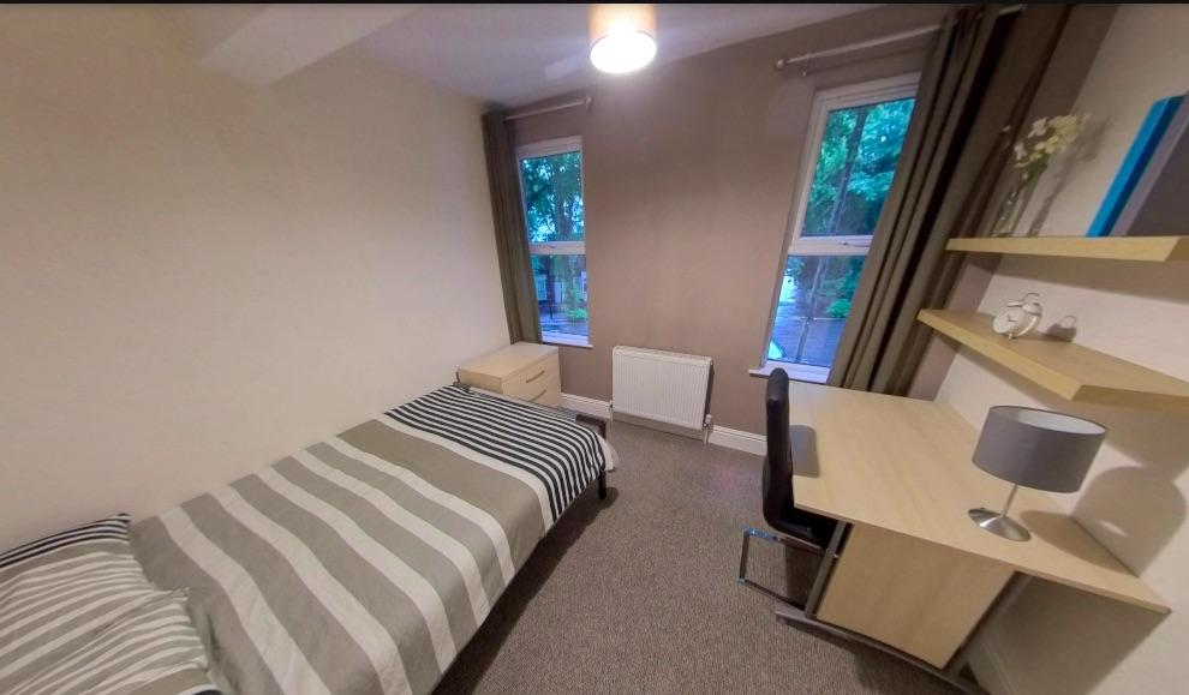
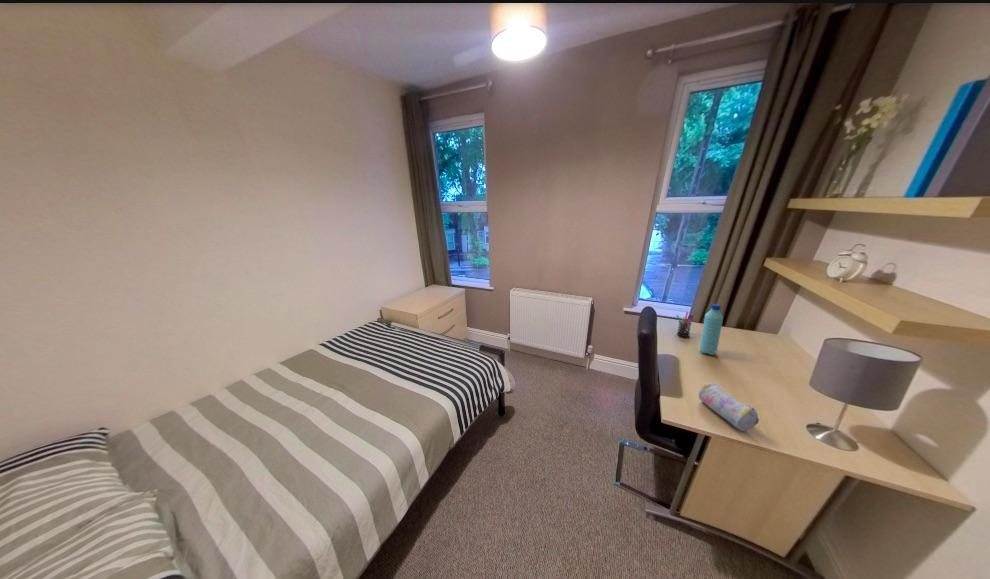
+ water bottle [699,303,724,356]
+ pencil case [698,382,760,432]
+ pen holder [675,311,695,338]
